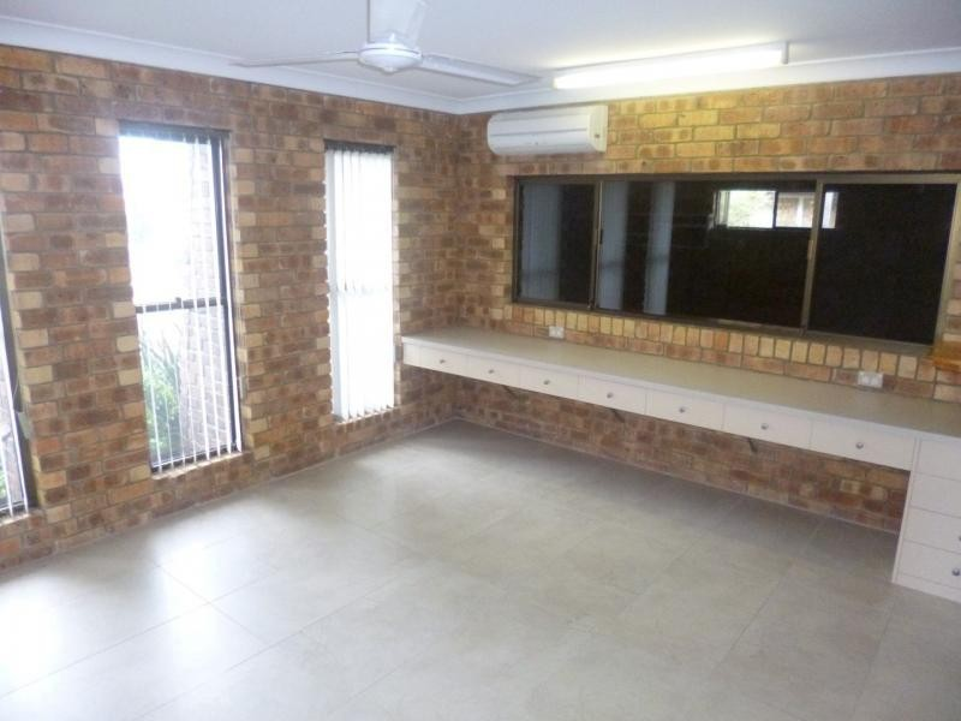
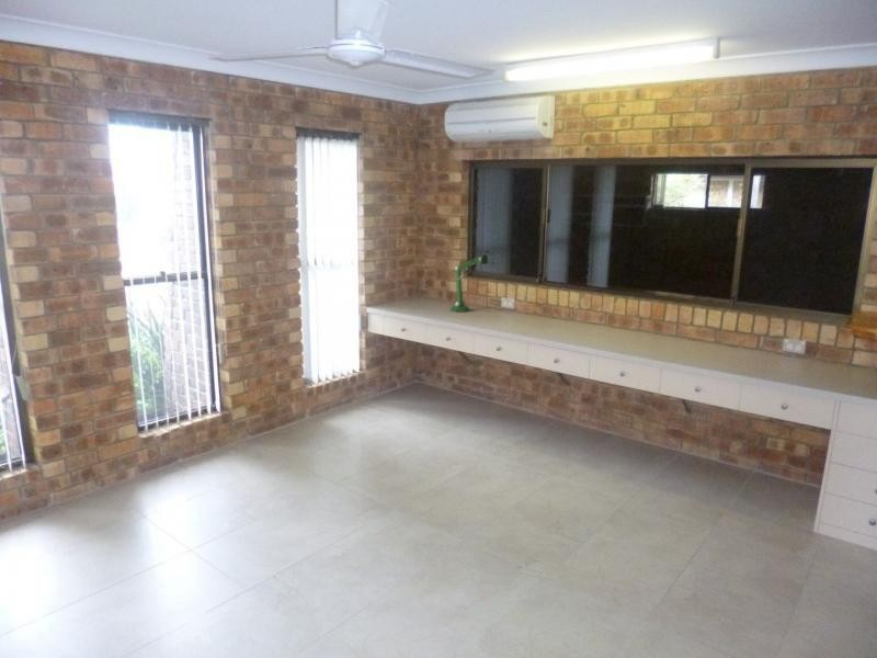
+ desk lamp [449,249,497,313]
